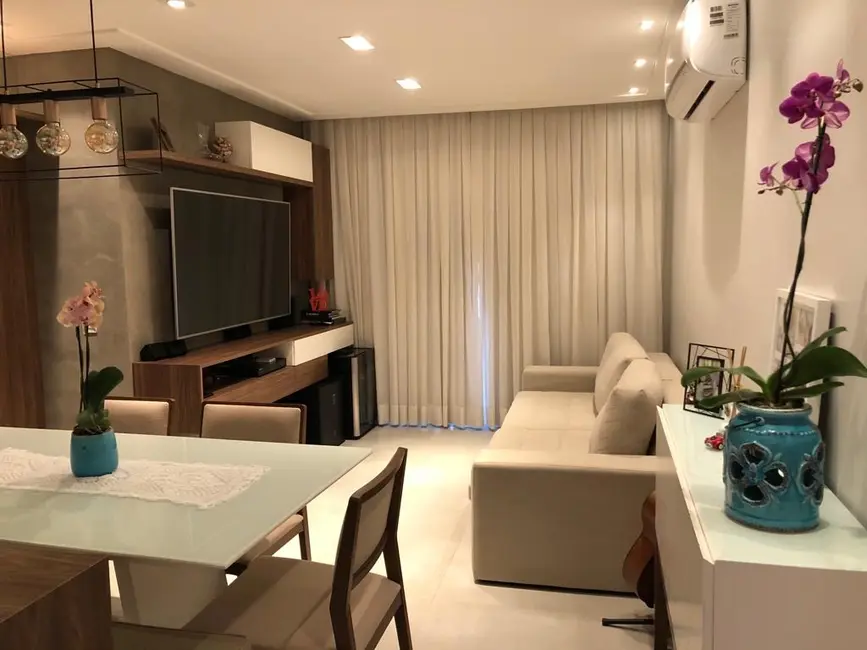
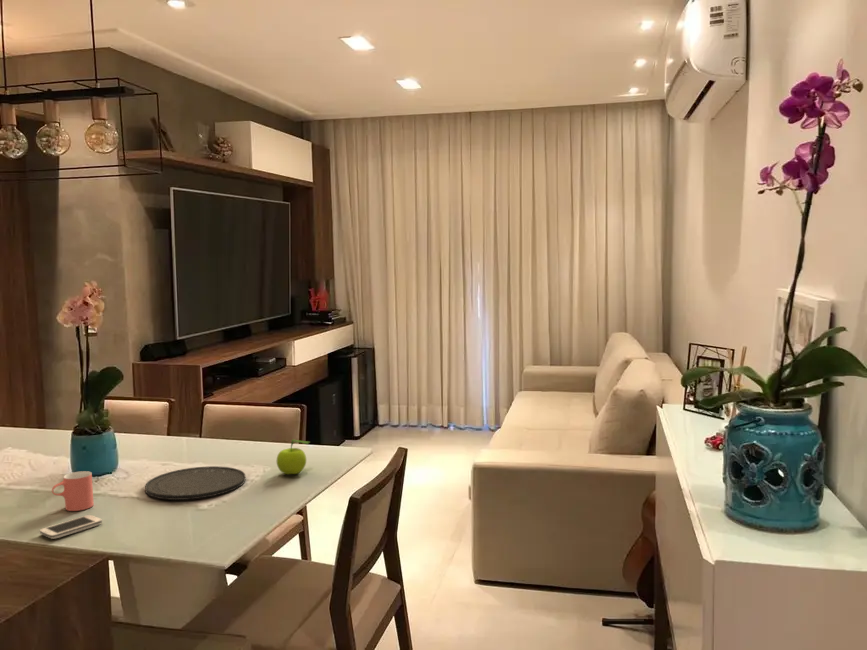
+ plate [144,465,246,501]
+ smartphone [39,514,103,540]
+ cup [51,470,95,512]
+ fruit [276,438,310,475]
